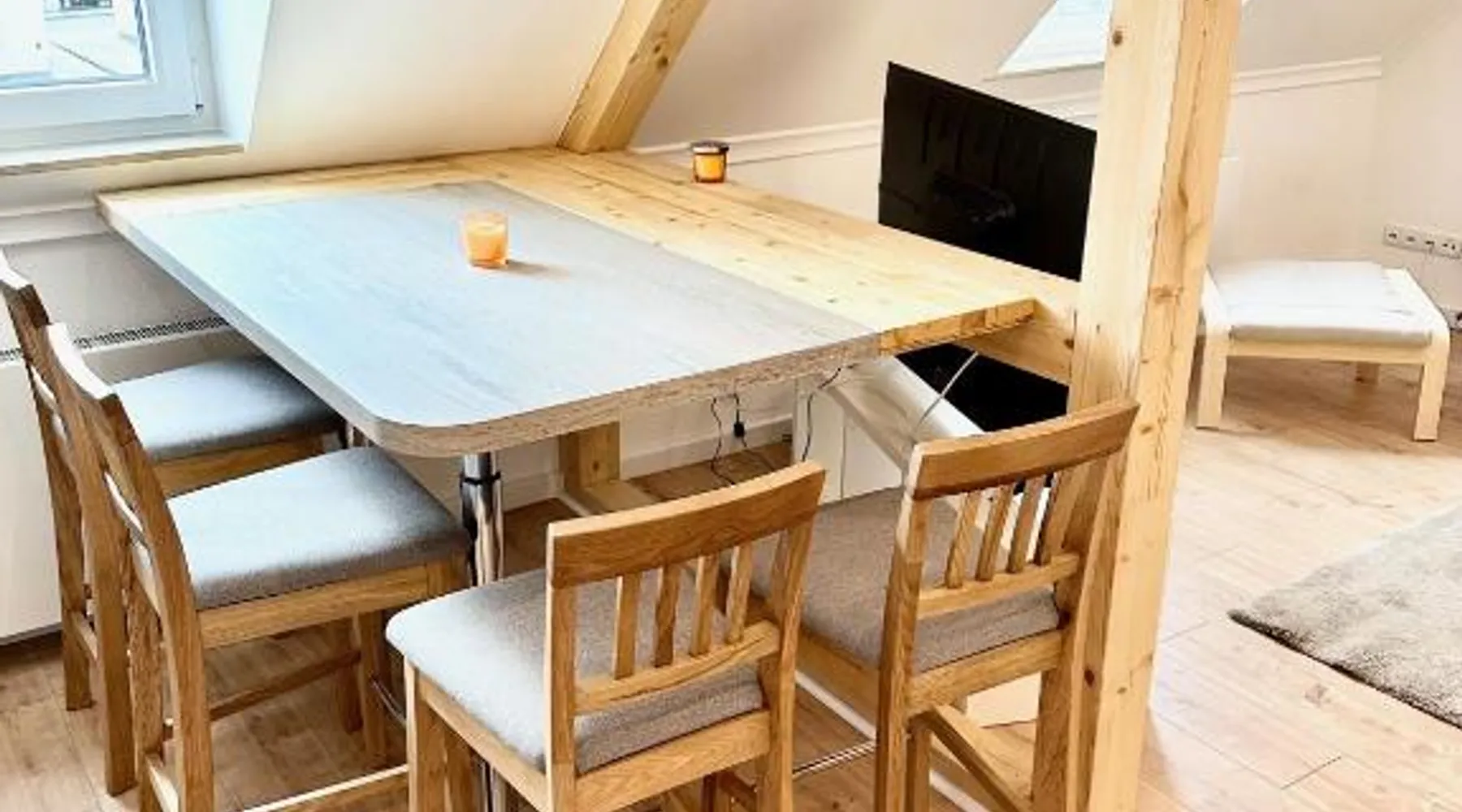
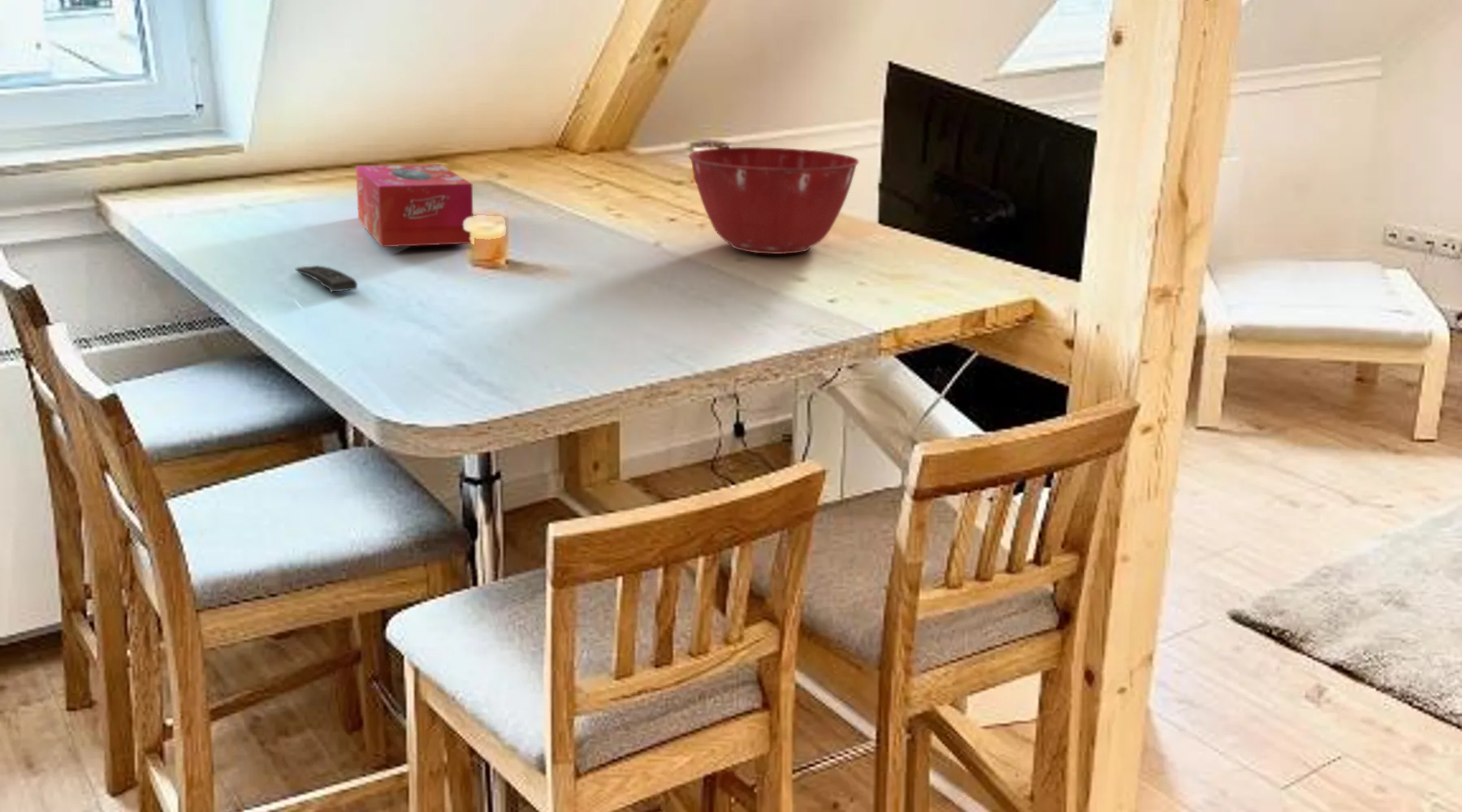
+ tissue box [355,163,474,248]
+ mixing bowl [688,146,860,255]
+ remote control [294,265,358,292]
